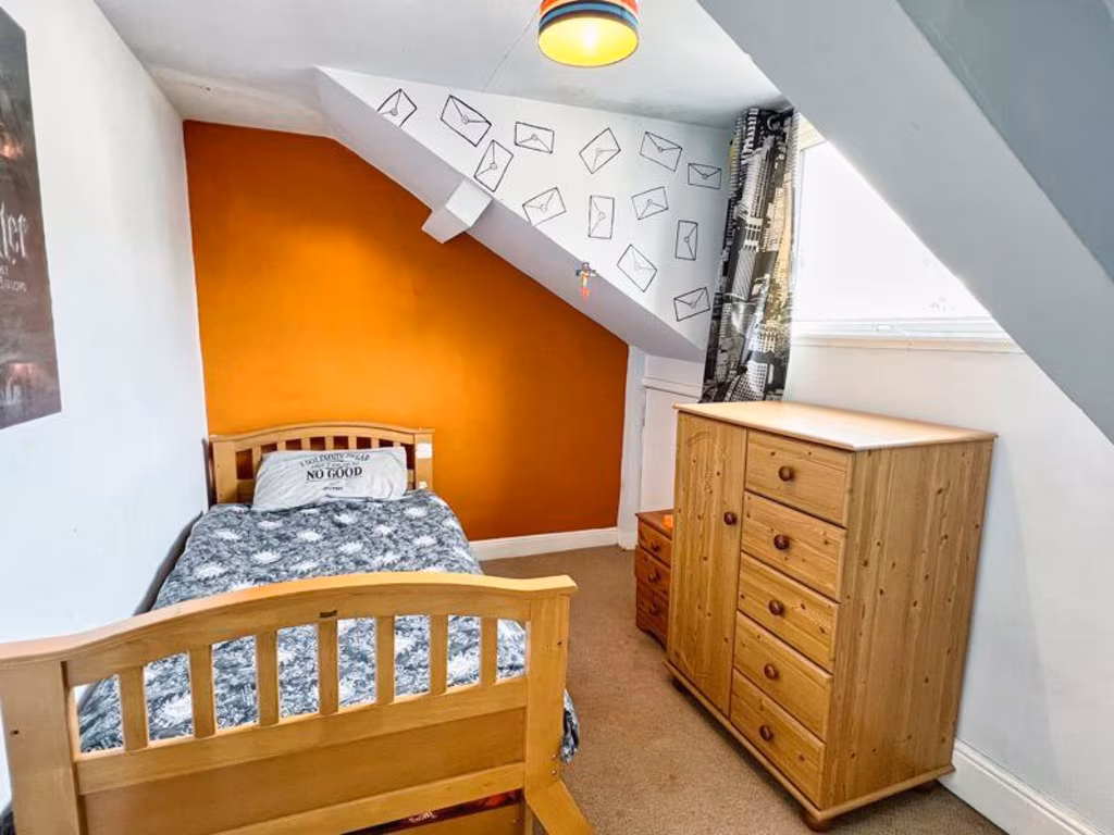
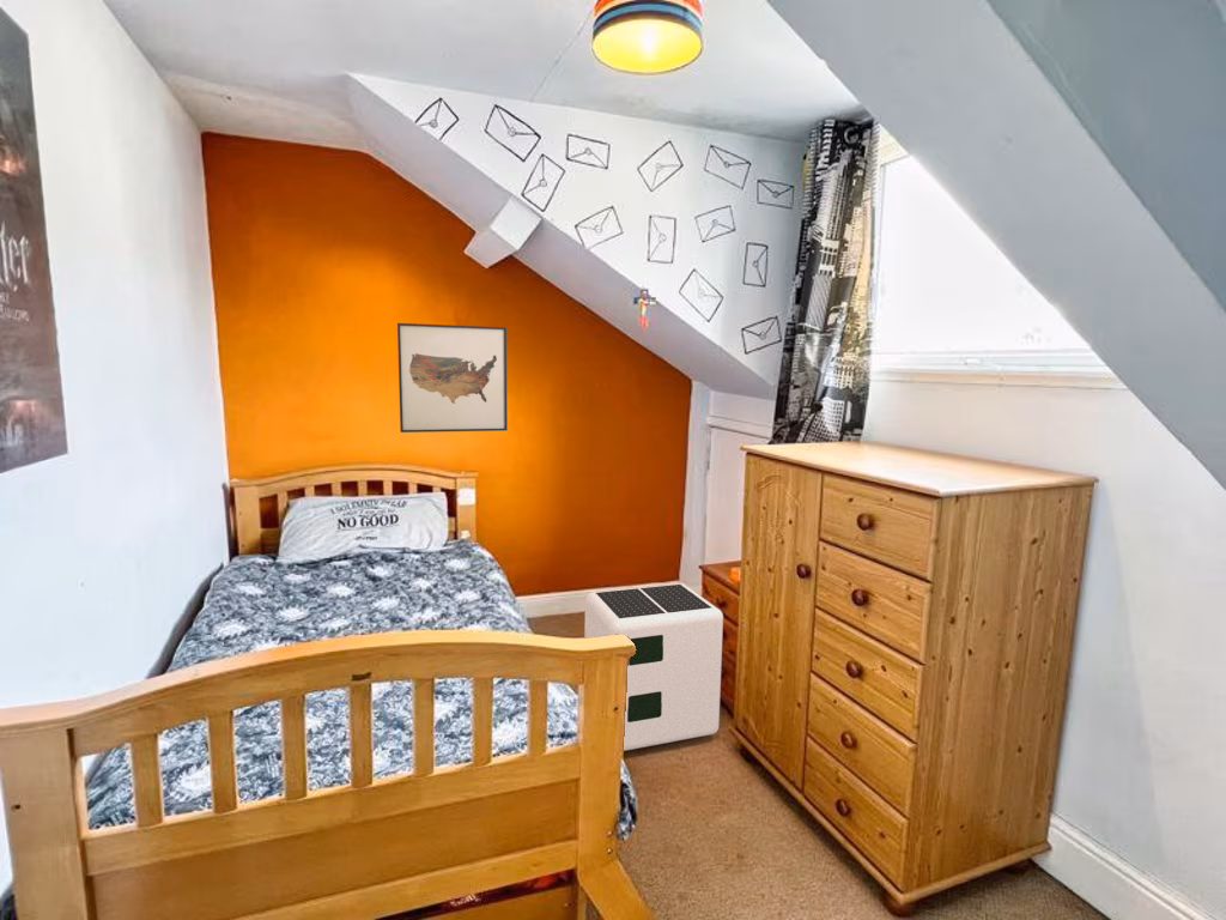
+ air purifier [583,582,724,752]
+ wall art [396,322,509,434]
